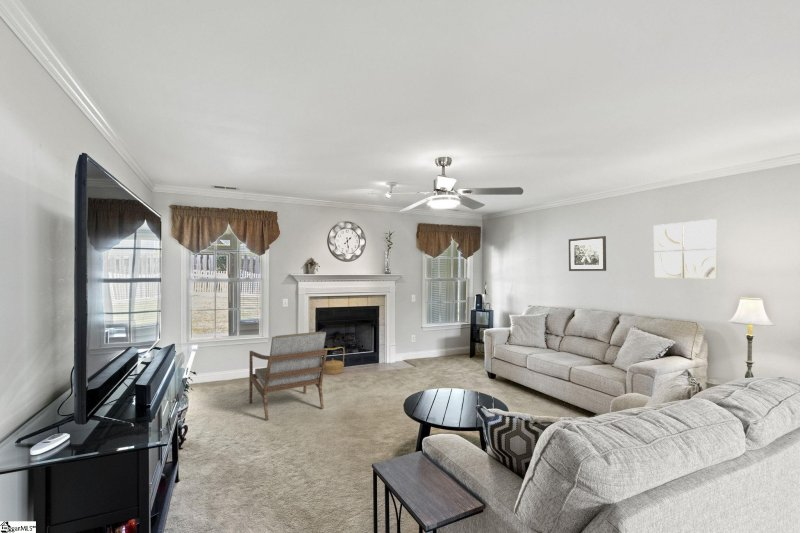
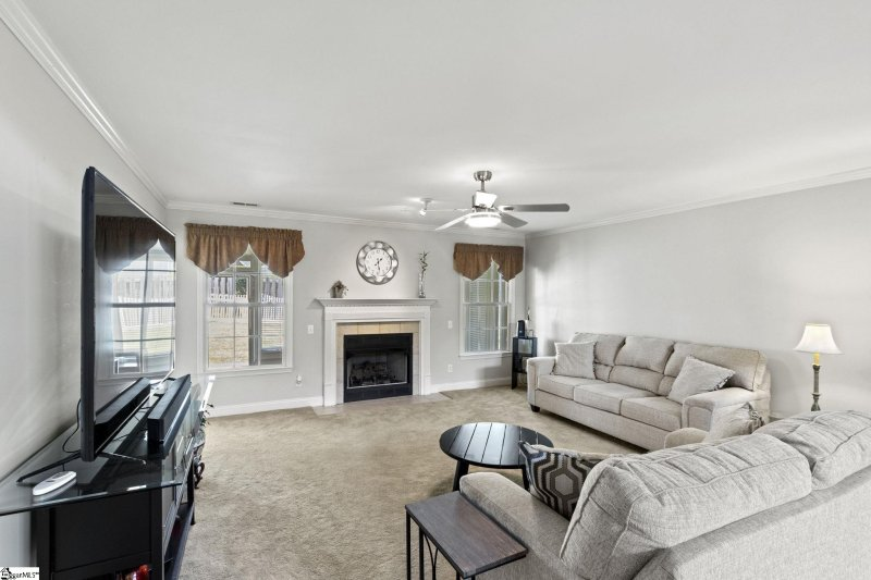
- basket [321,346,345,375]
- armchair [248,331,328,421]
- wall art [653,218,719,280]
- wall art [568,235,607,272]
